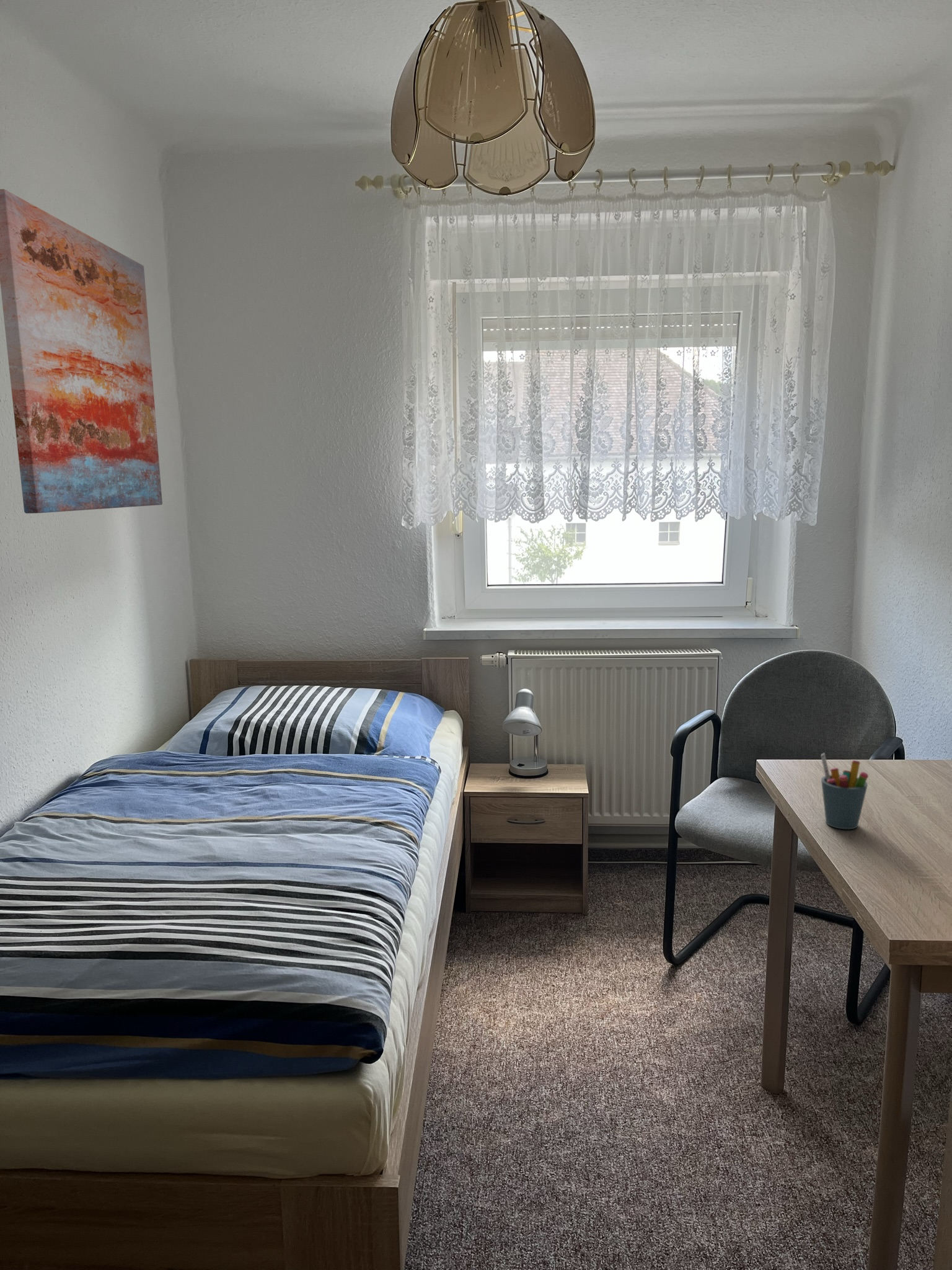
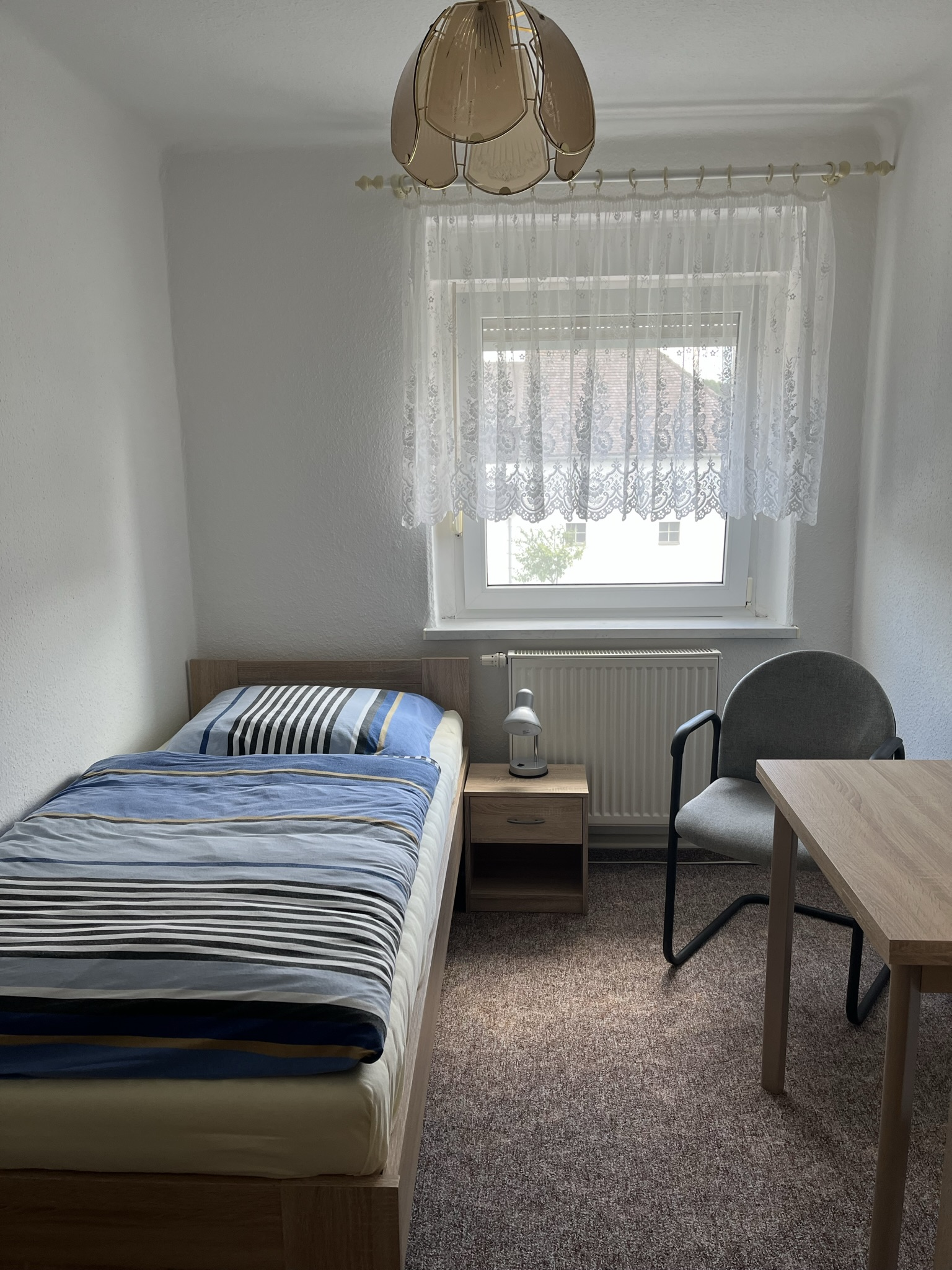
- wall art [0,189,163,514]
- pen holder [820,753,869,830]
